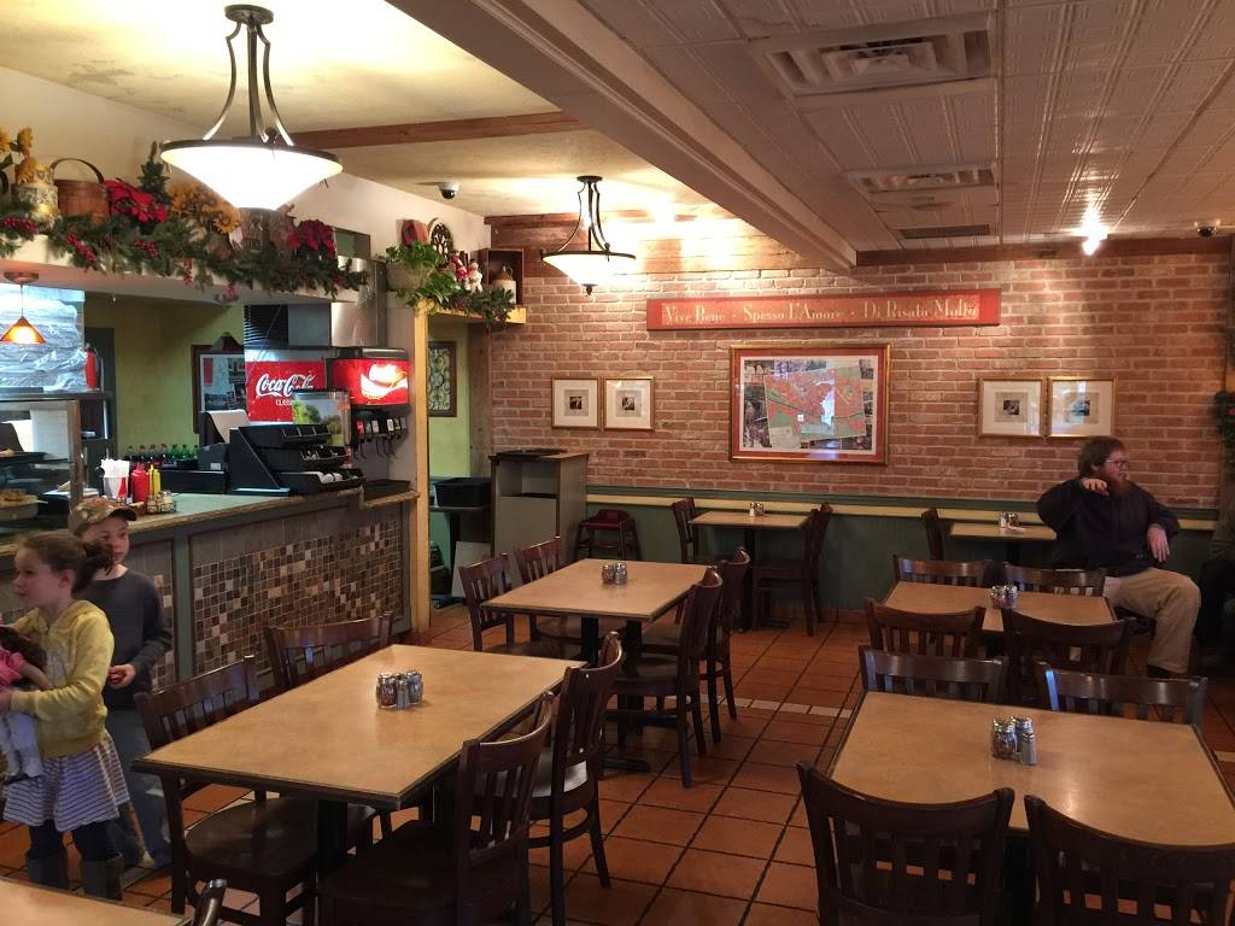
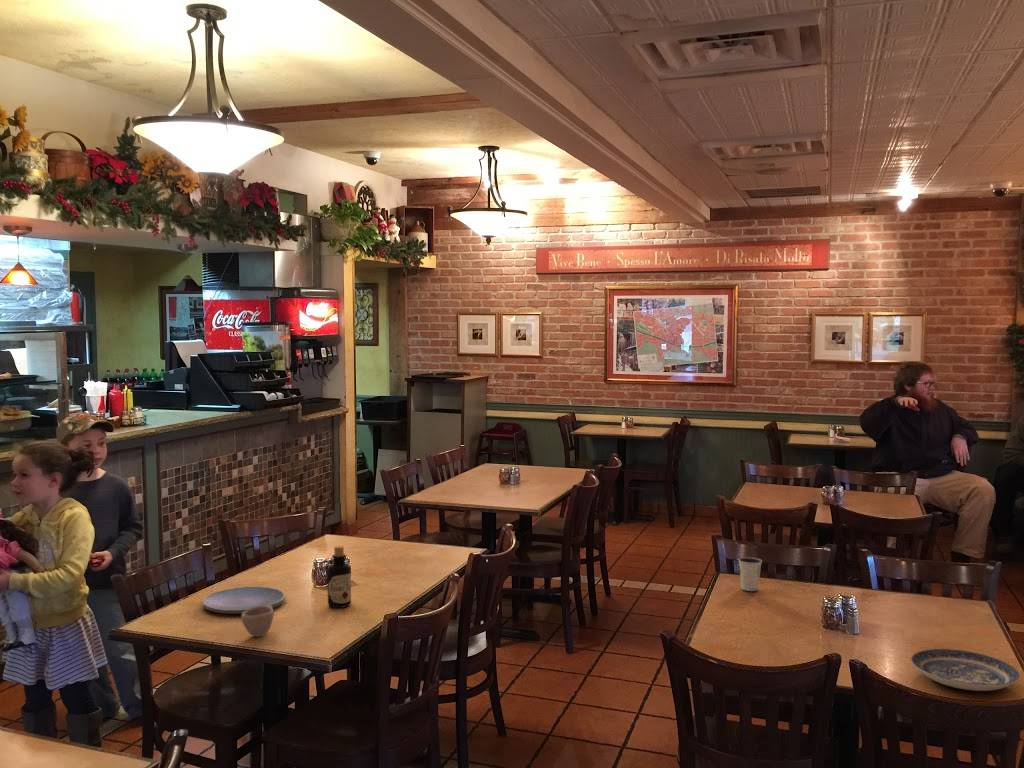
+ bottle [327,545,352,609]
+ plate [910,648,1021,692]
+ plate [202,586,286,614]
+ cup [240,606,275,638]
+ dixie cup [737,556,763,592]
